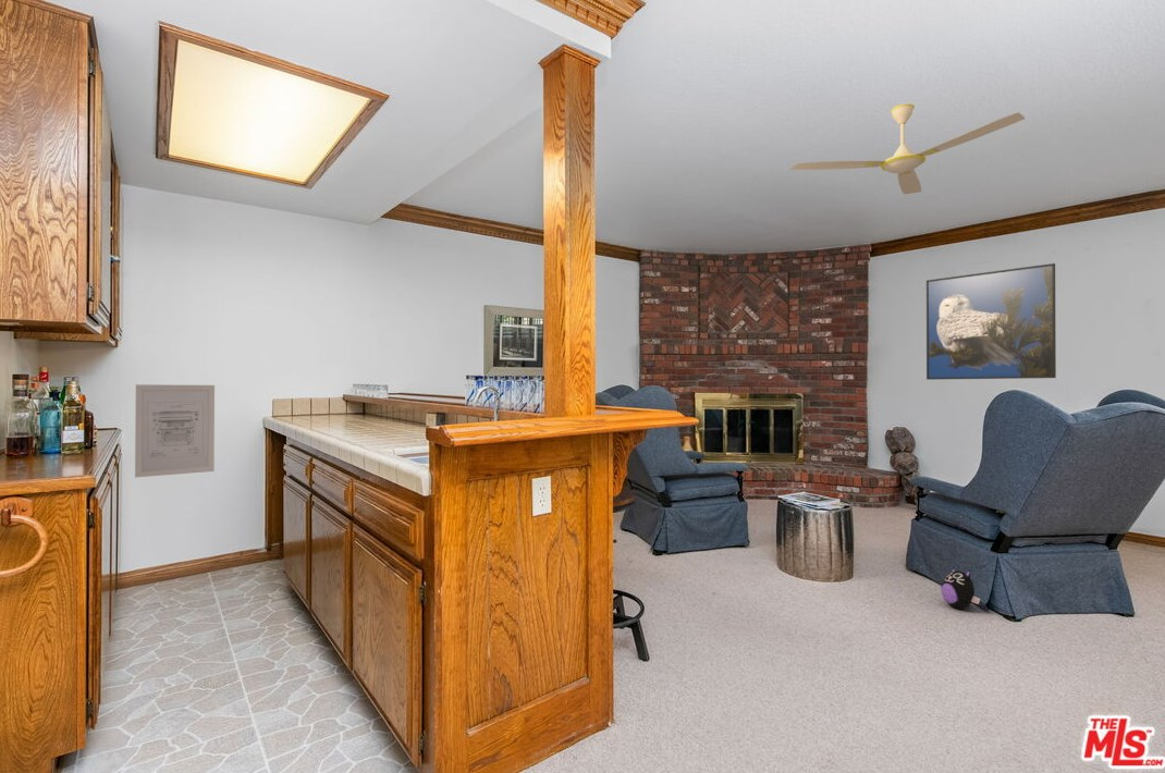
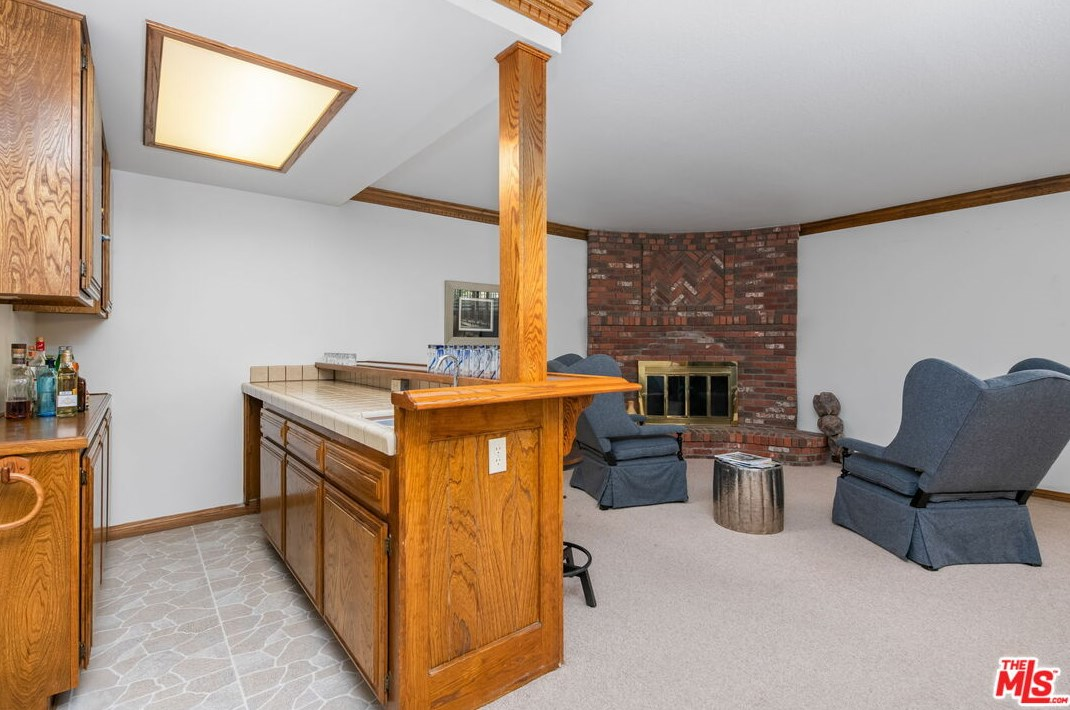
- plush toy [941,567,981,609]
- ceiling fan [789,102,1026,195]
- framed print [925,262,1057,381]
- wall art [134,383,216,478]
